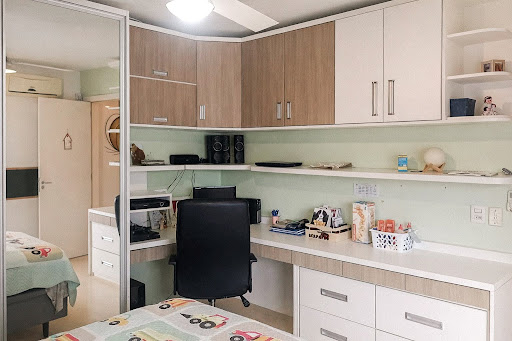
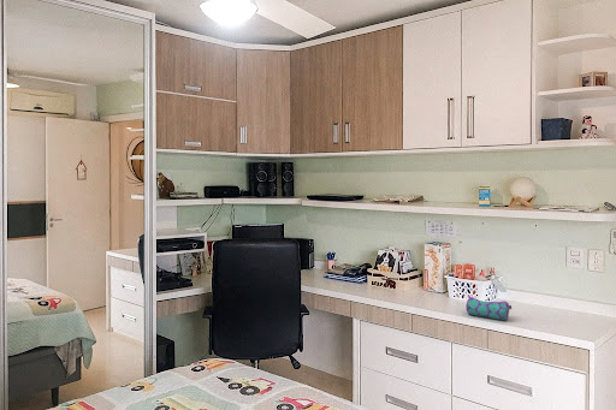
+ pencil case [464,295,513,321]
